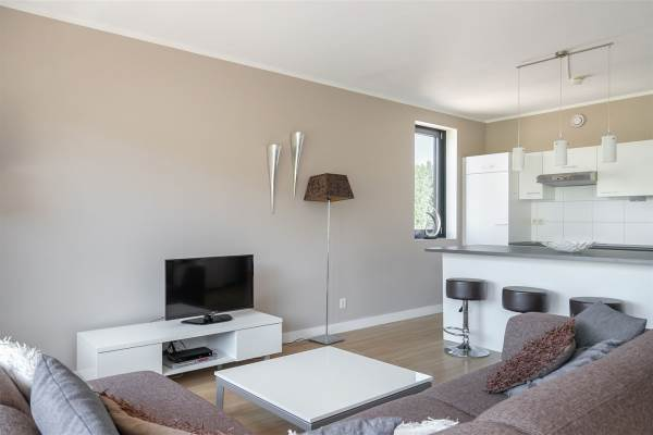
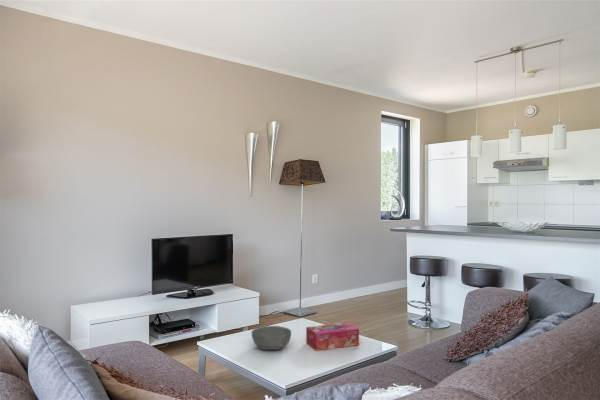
+ tissue box [305,321,360,352]
+ bowl [250,325,292,351]
